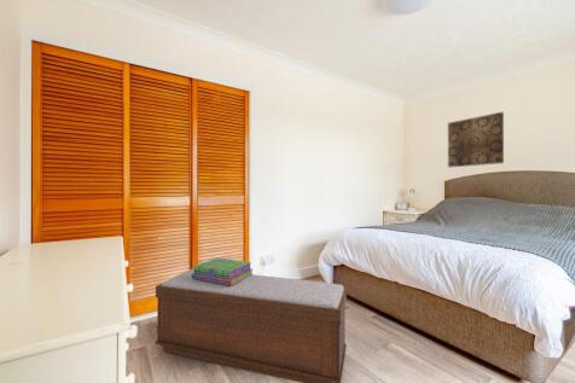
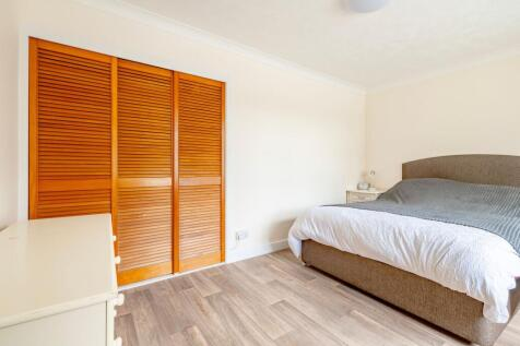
- wall art [447,111,505,168]
- bench [155,268,348,383]
- stack of books [192,257,254,285]
